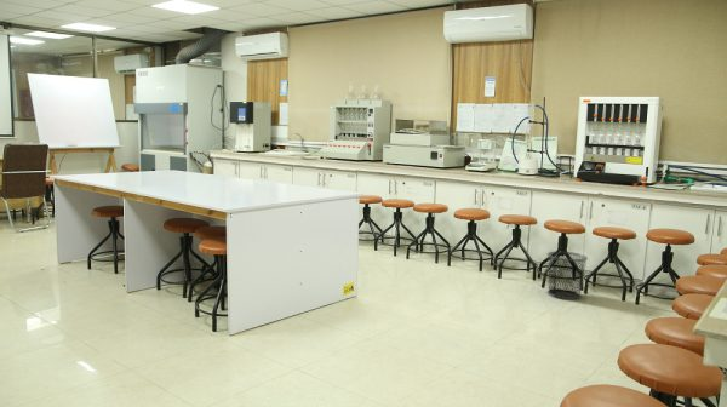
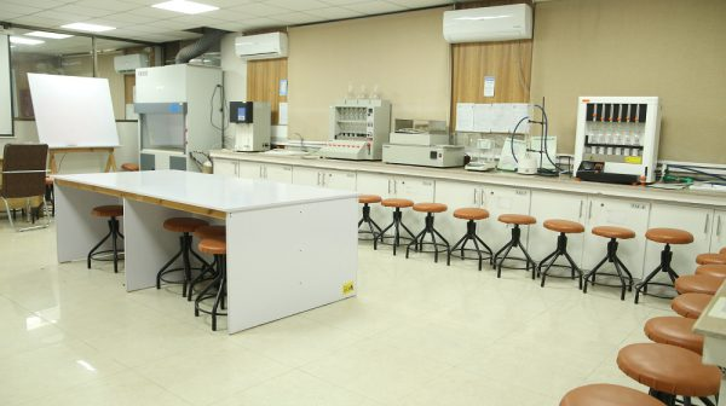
- trash can [546,251,589,300]
